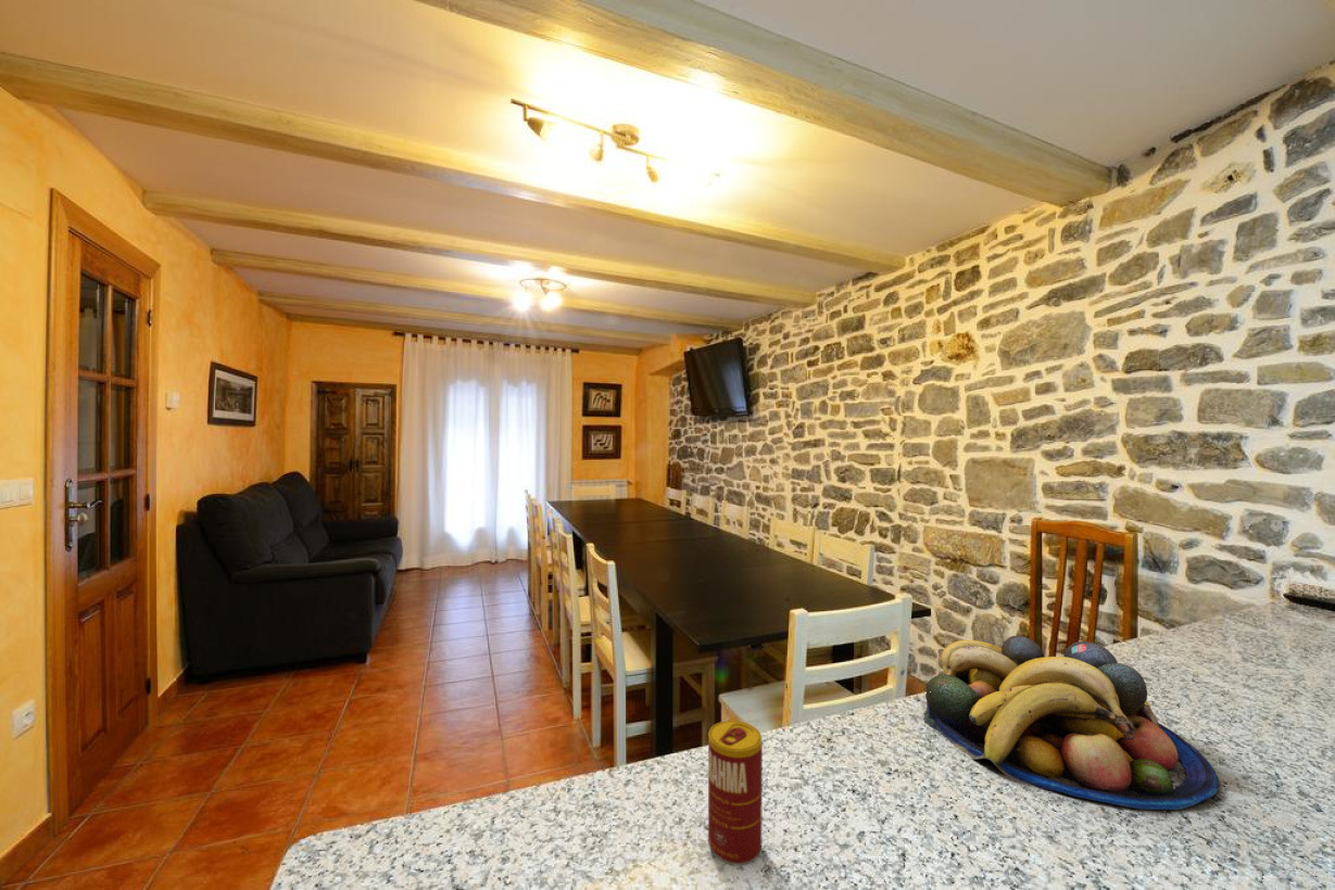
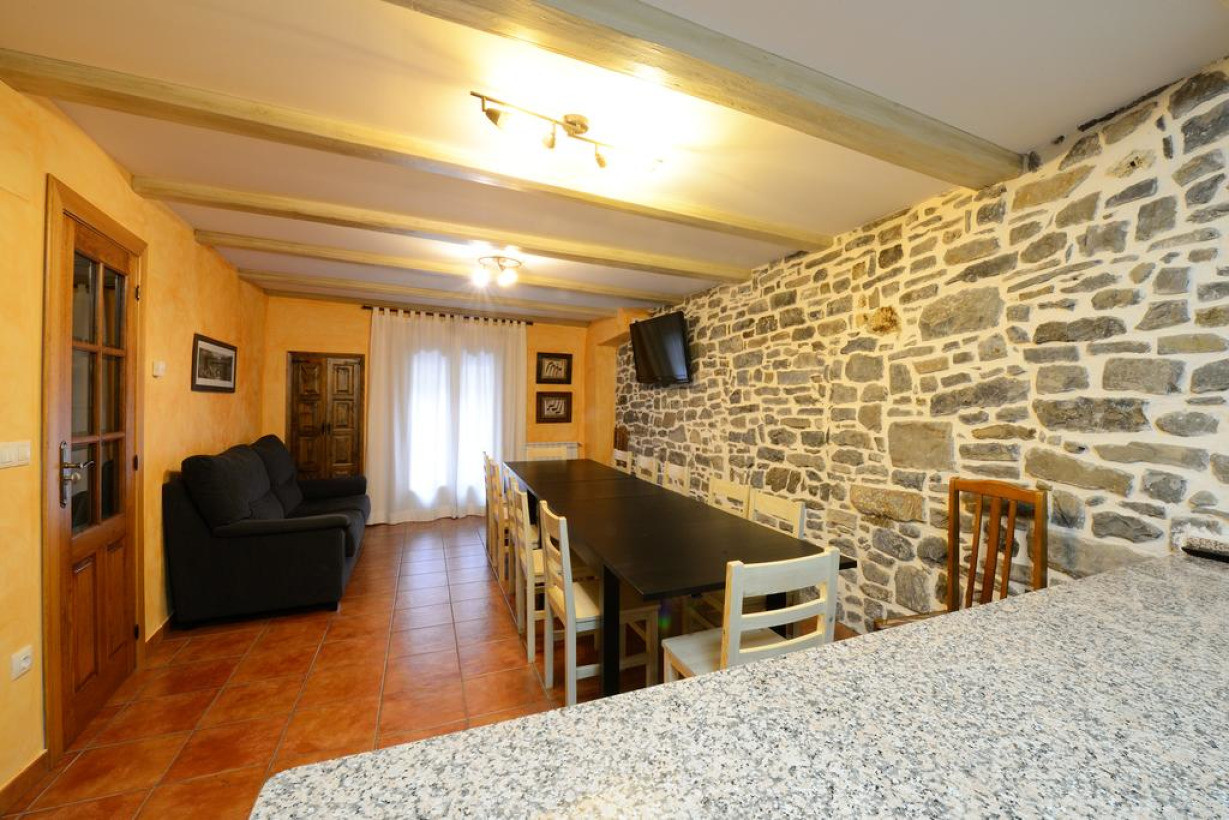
- beverage can [707,720,764,867]
- fruit bowl [922,635,1220,811]
